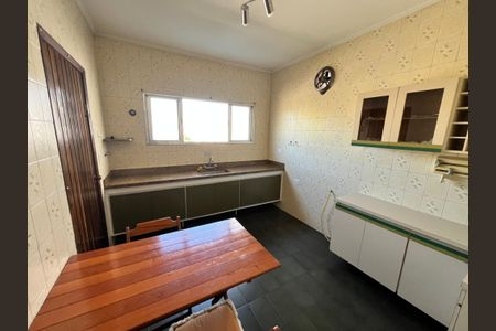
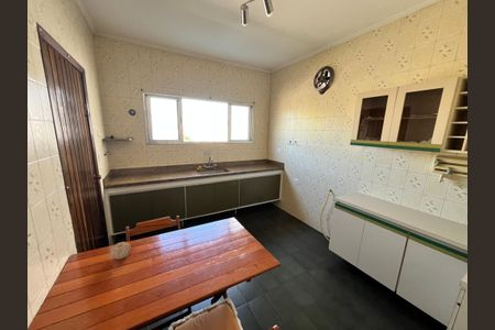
+ fruit [109,241,132,261]
